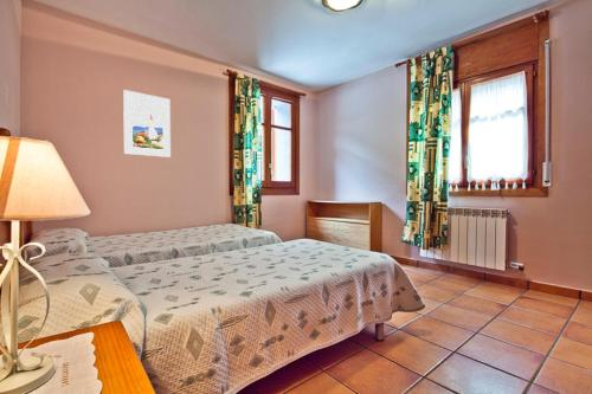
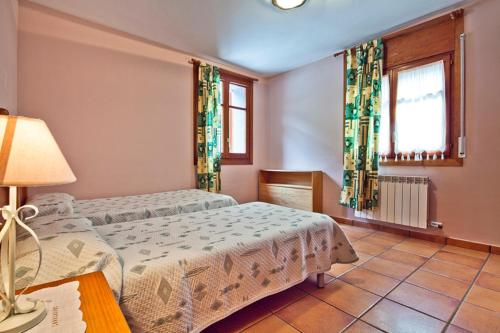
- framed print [122,89,172,159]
